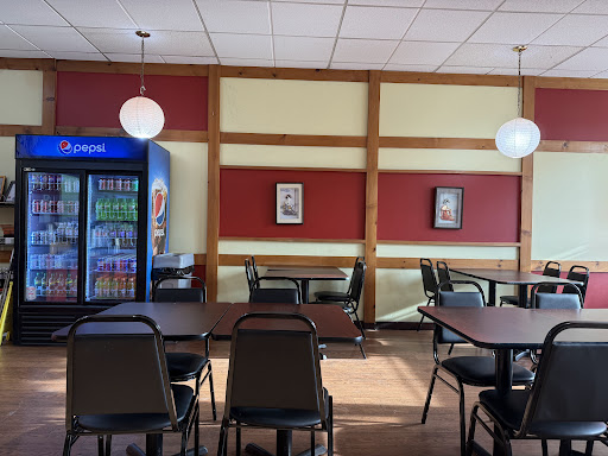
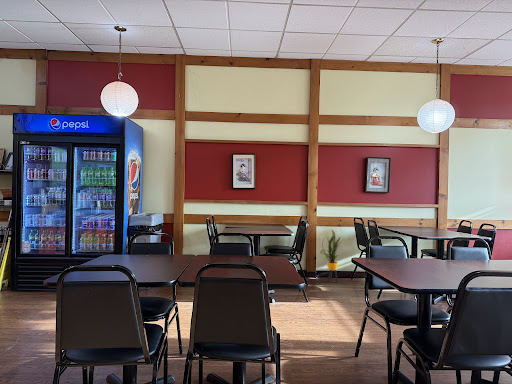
+ house plant [319,228,353,284]
